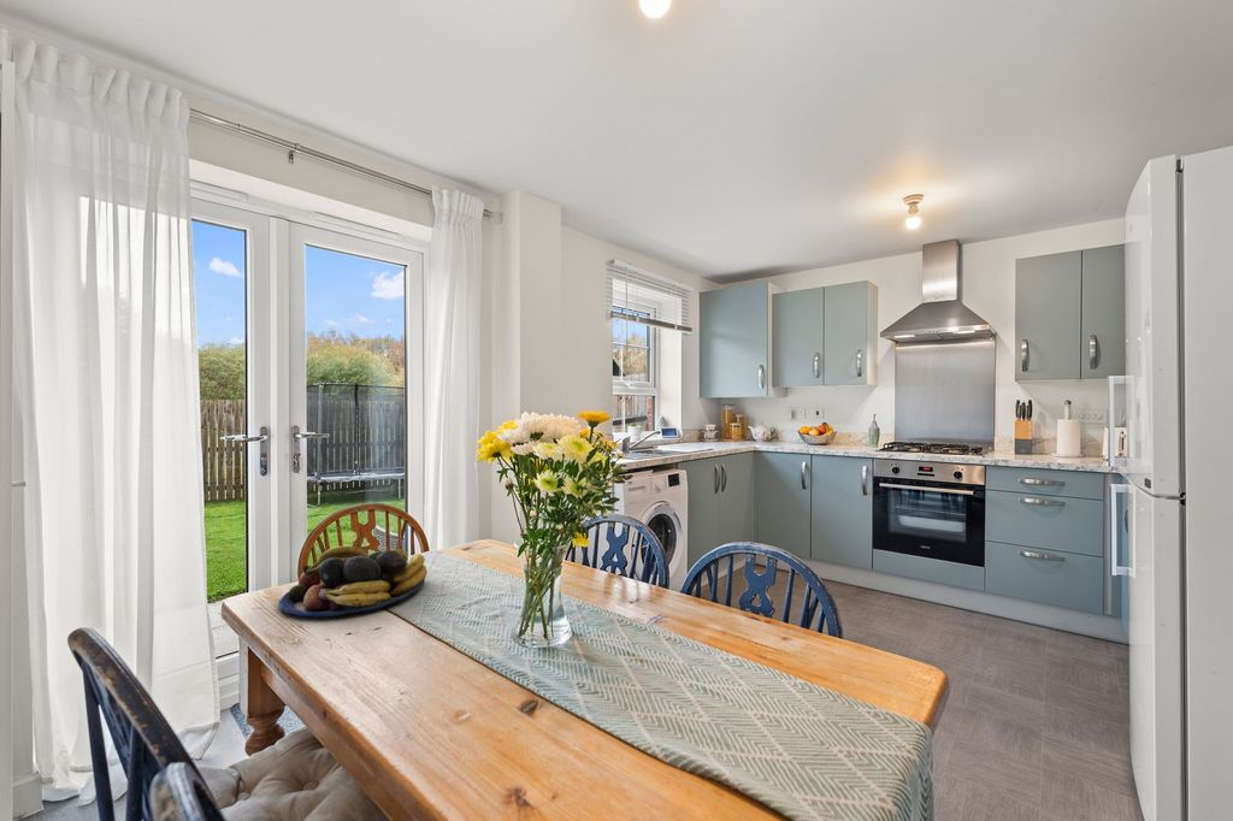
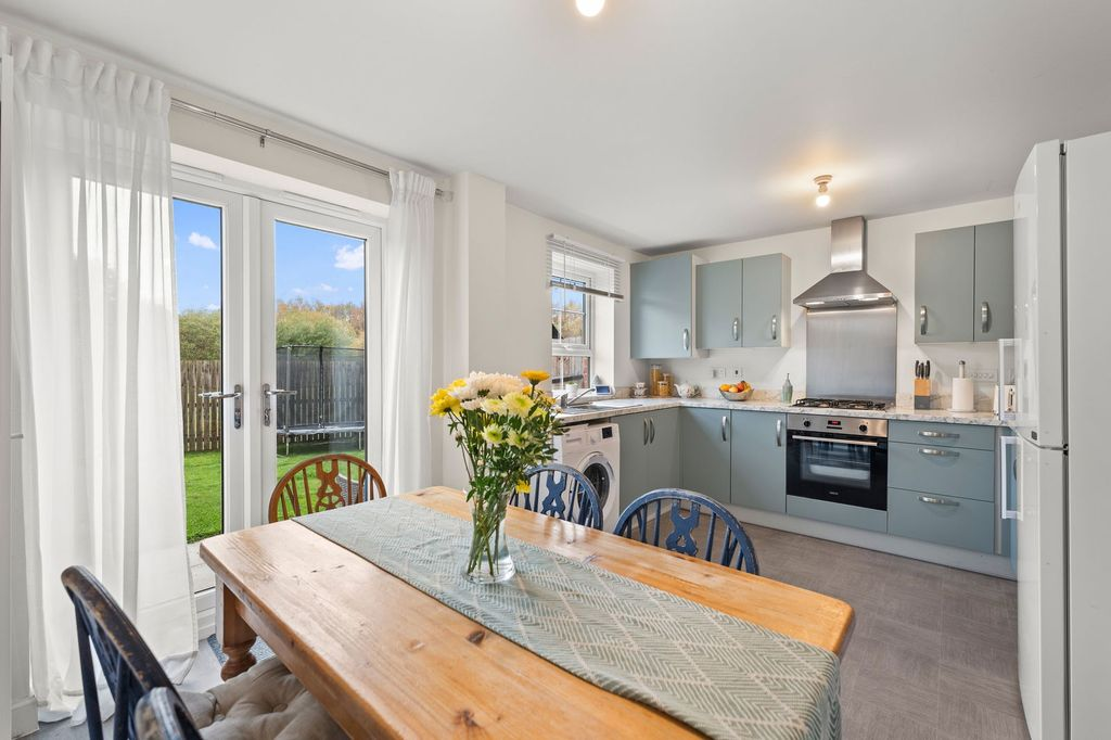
- fruit bowl [278,545,429,618]
